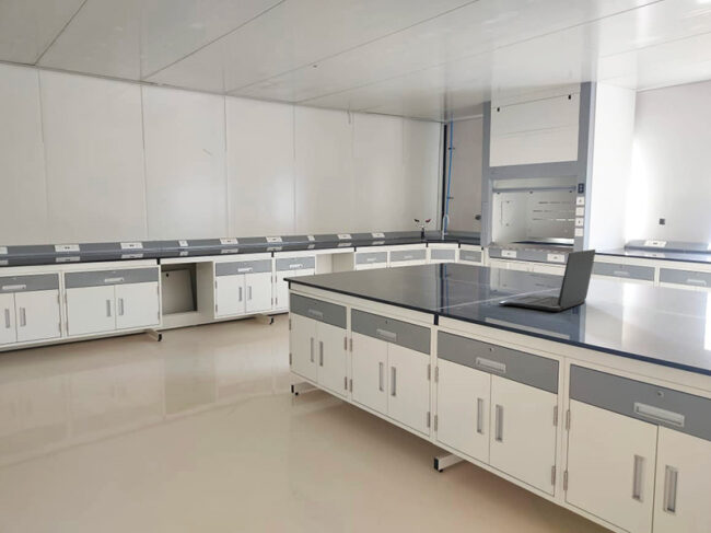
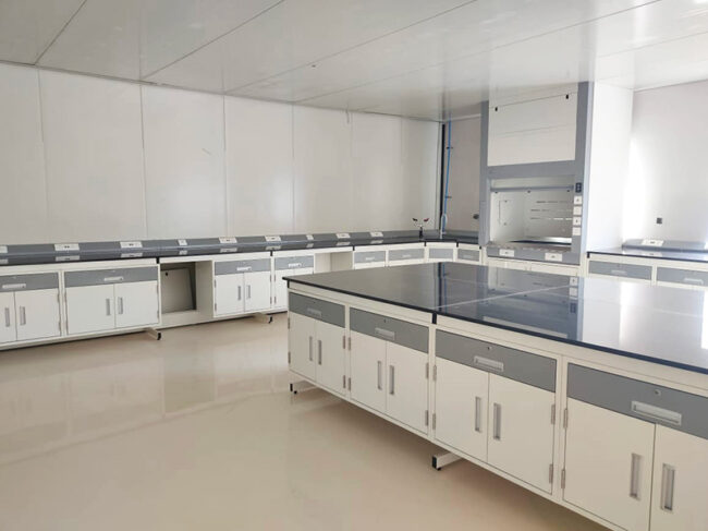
- laptop [498,248,597,312]
